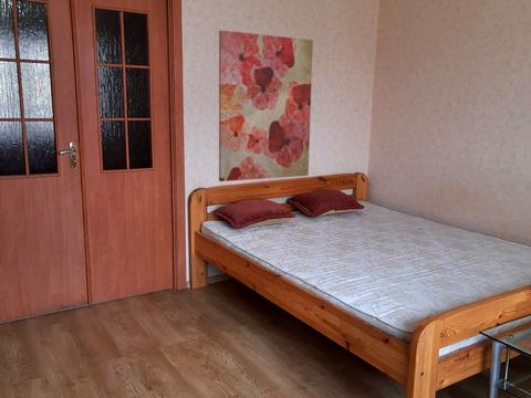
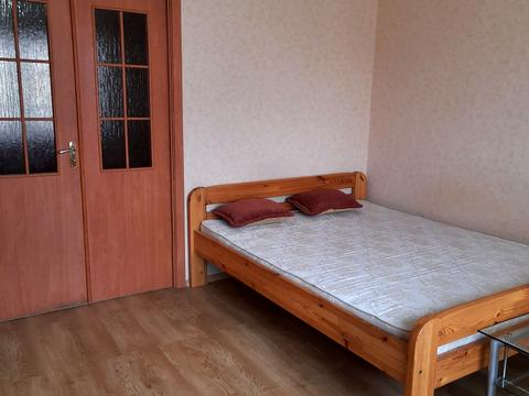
- wall art [218,29,314,182]
